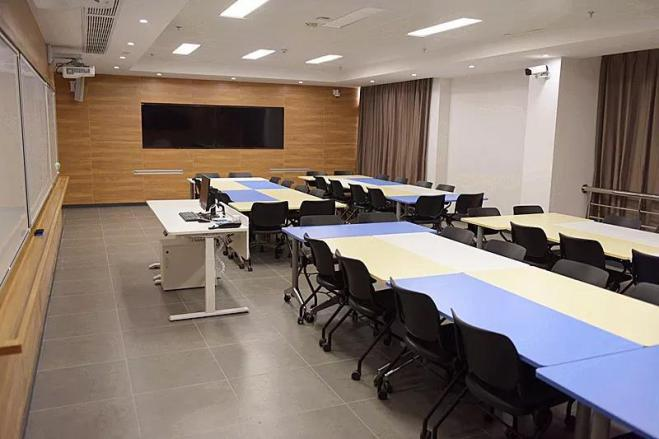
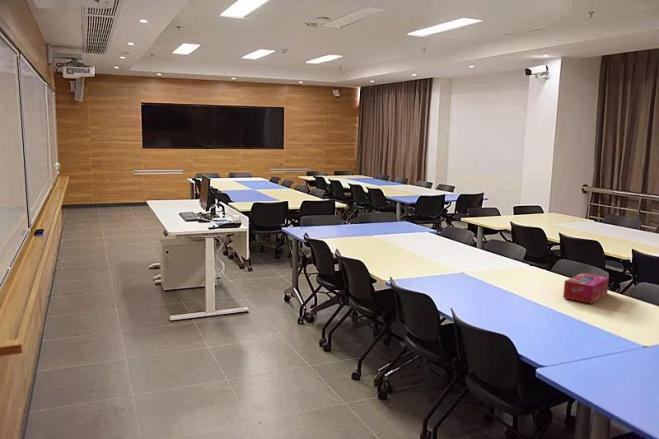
+ tissue box [562,272,610,305]
